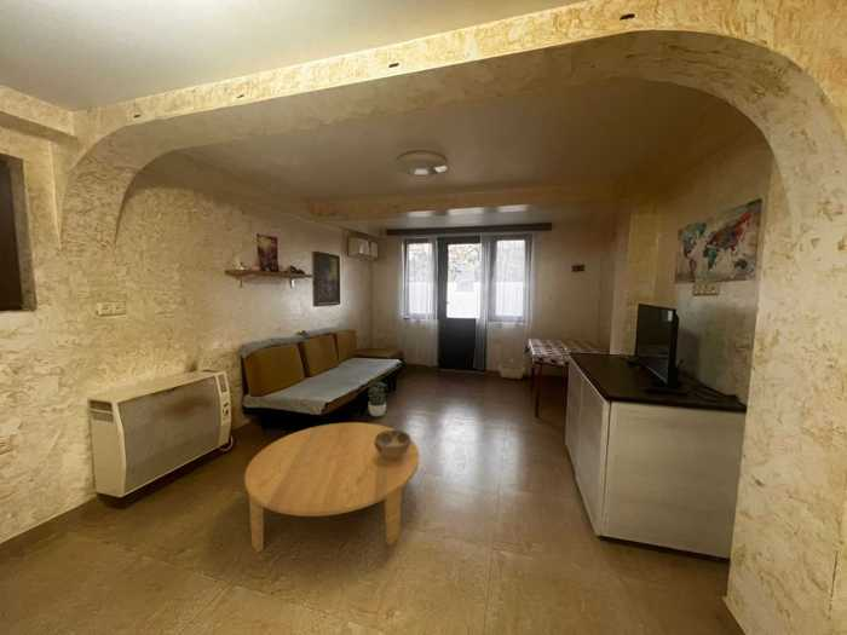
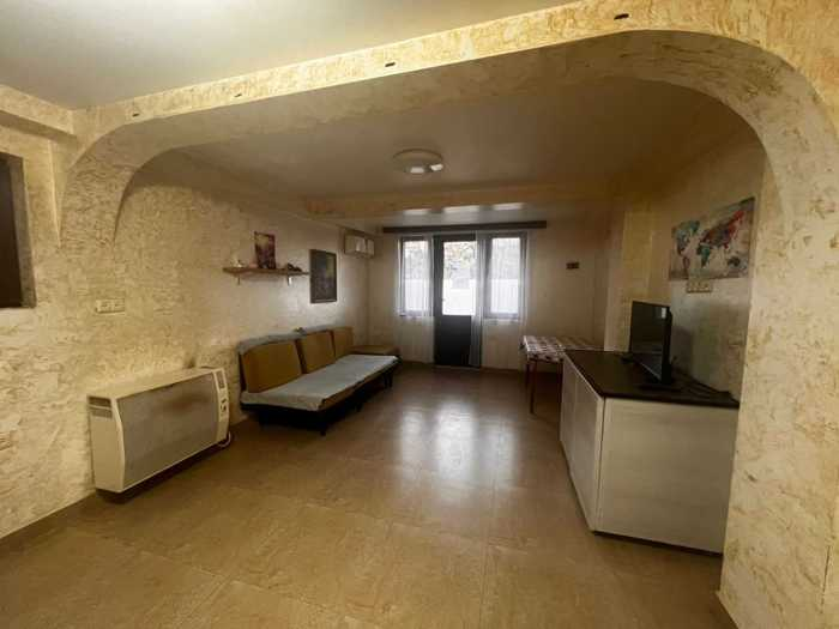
- coffee table [243,421,420,554]
- basket [499,357,525,380]
- potted plant [367,380,388,417]
- decorative bowl [374,429,413,458]
